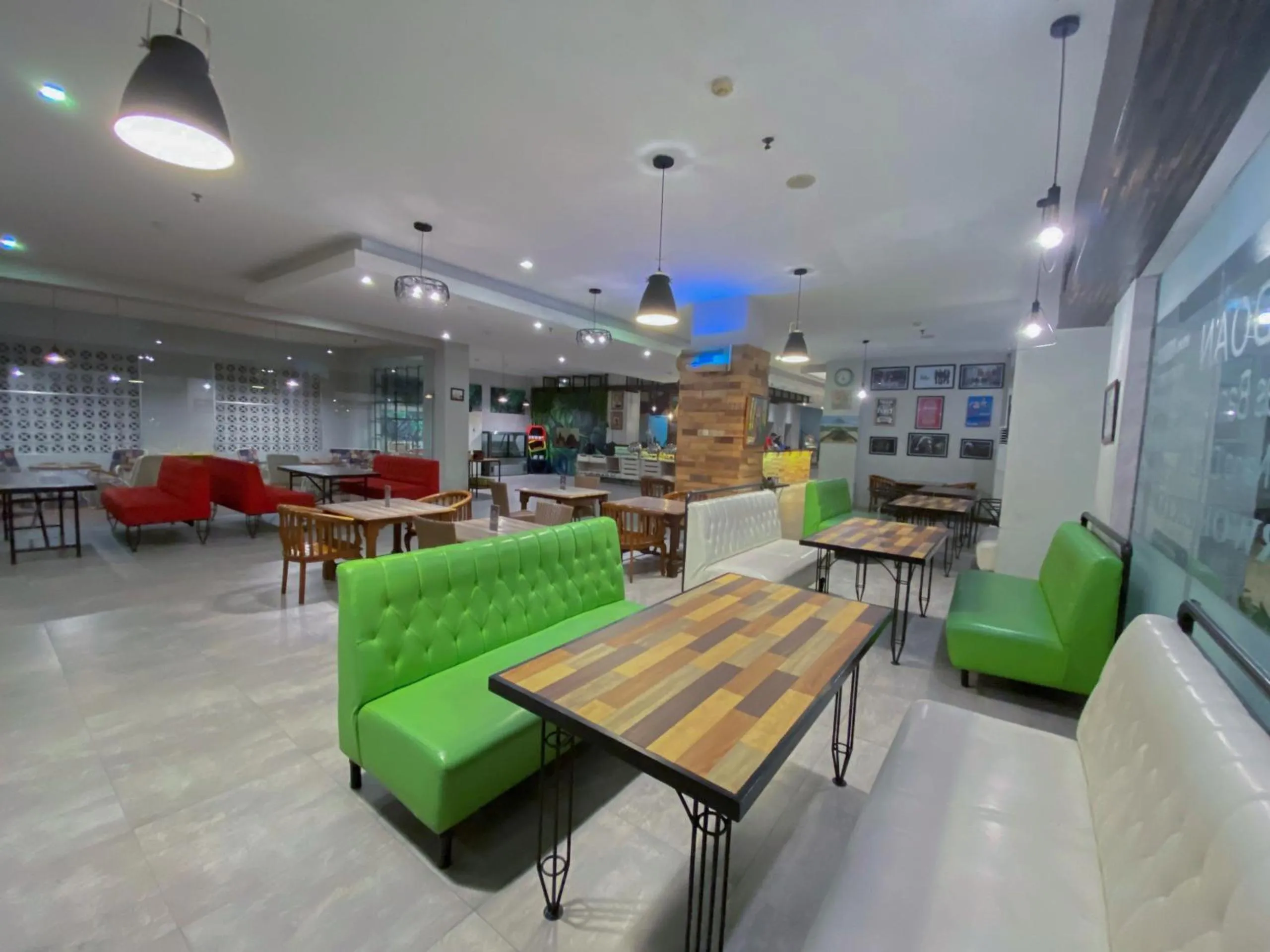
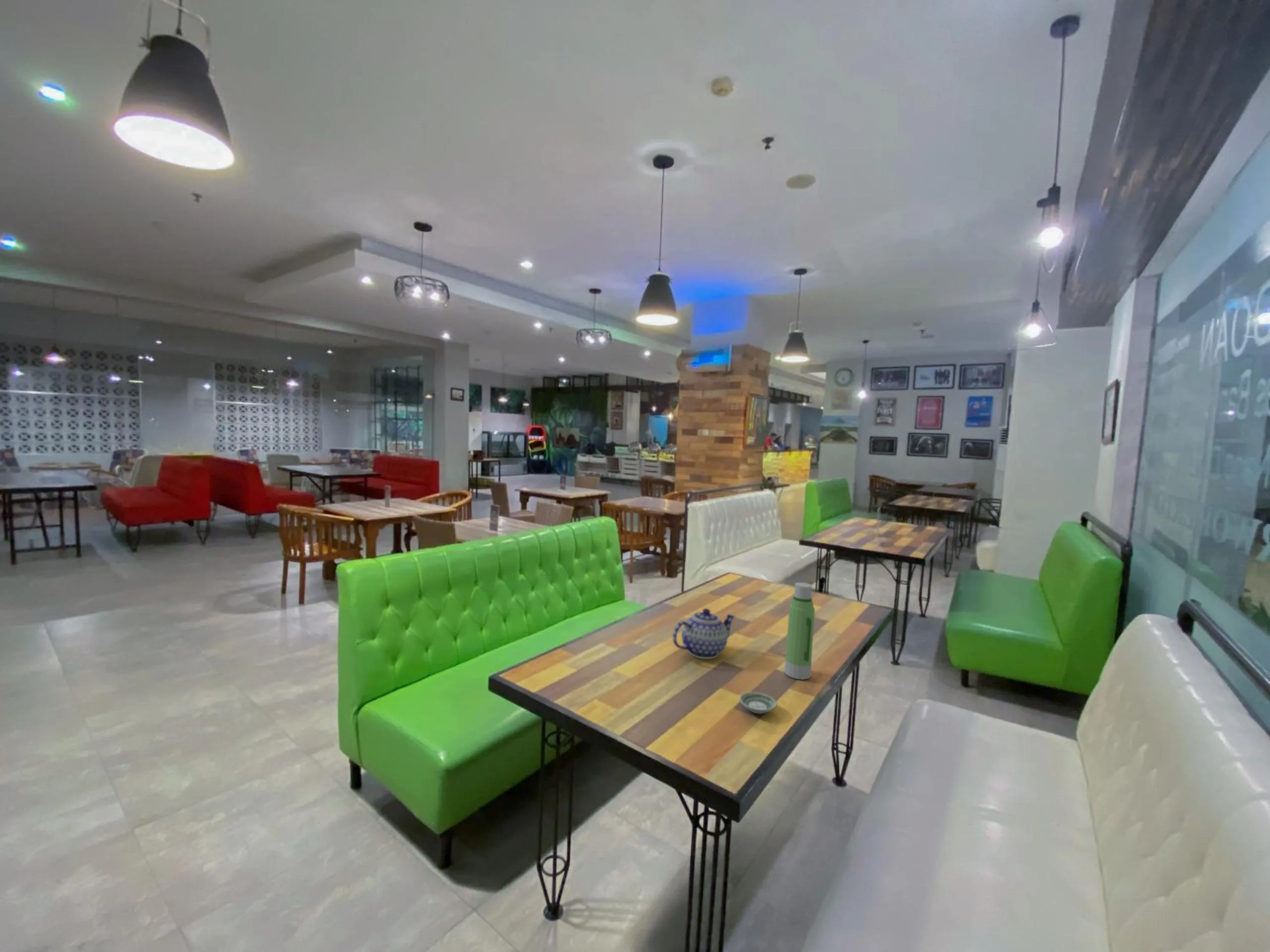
+ water bottle [784,582,816,680]
+ saucer [739,692,777,714]
+ teapot [672,608,736,659]
